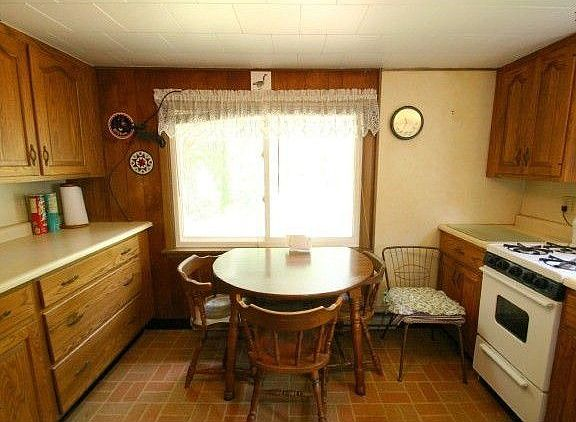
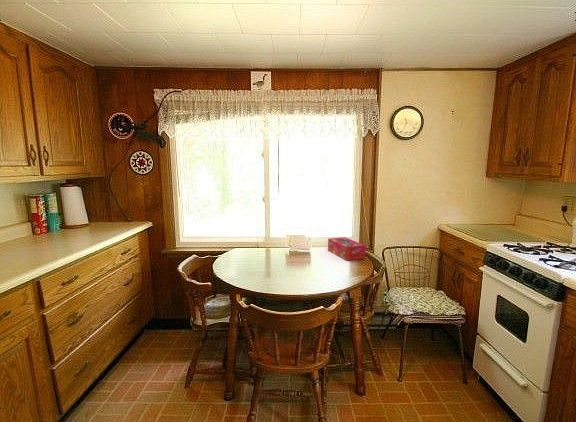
+ tissue box [327,236,366,262]
